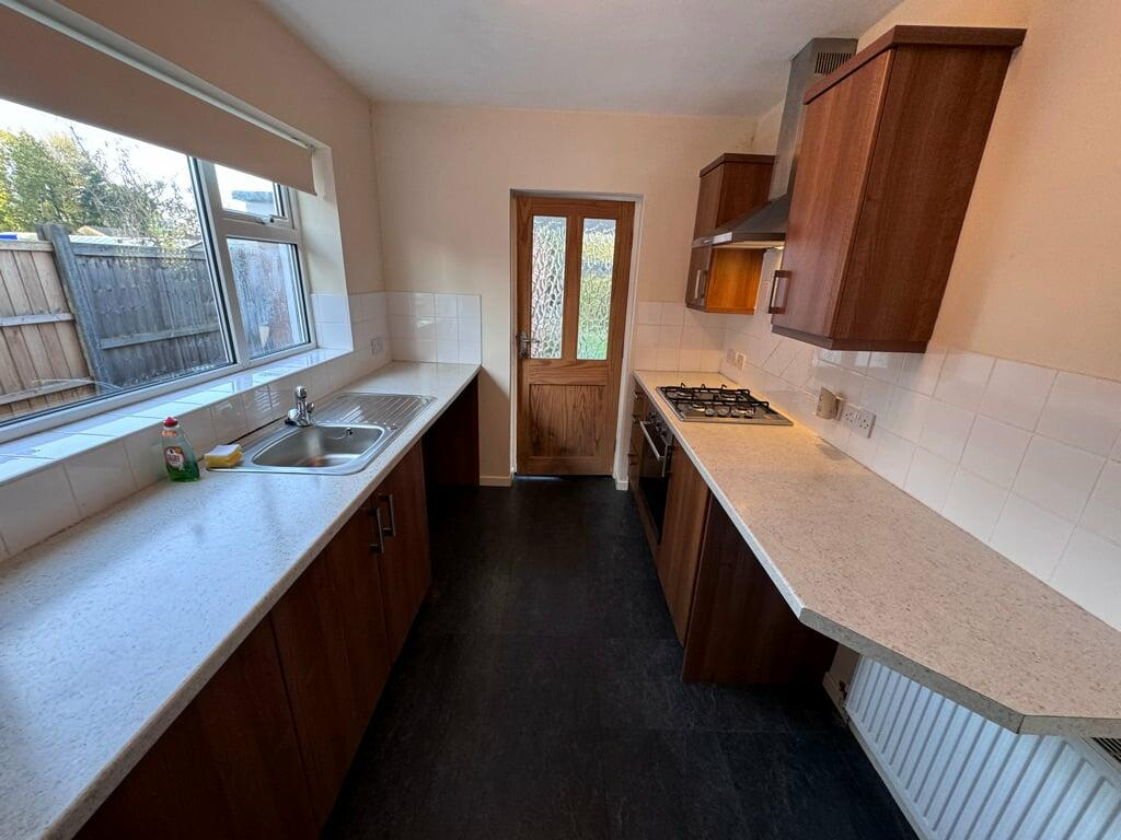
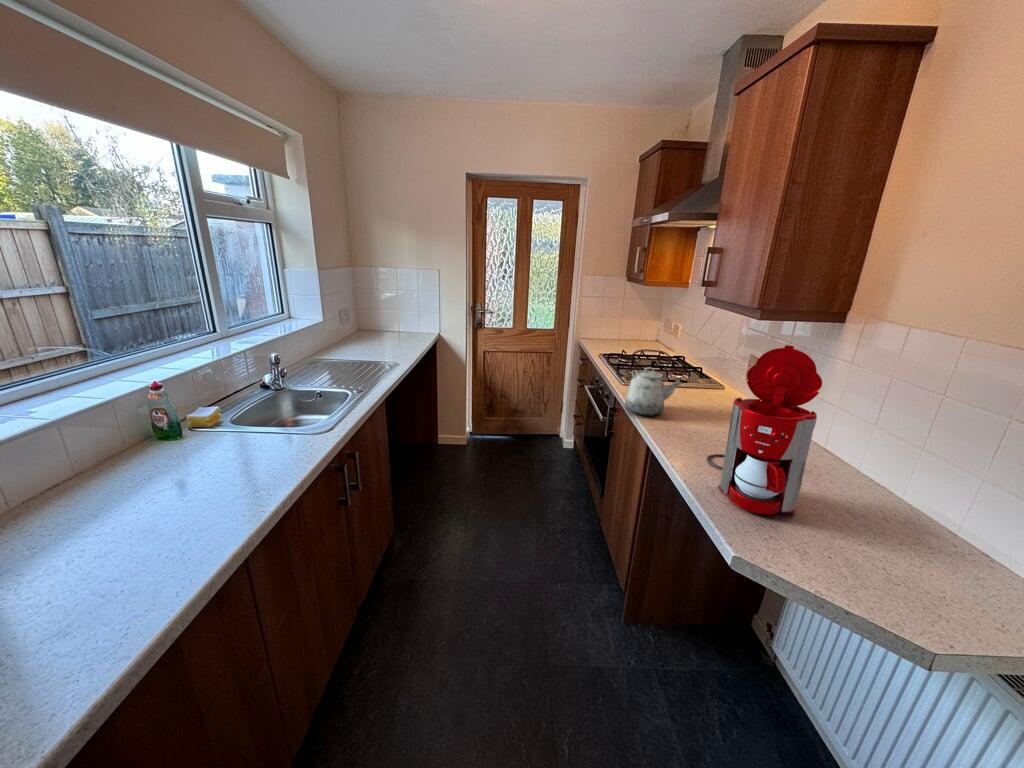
+ kettle [624,348,685,417]
+ coffee maker [706,344,823,515]
